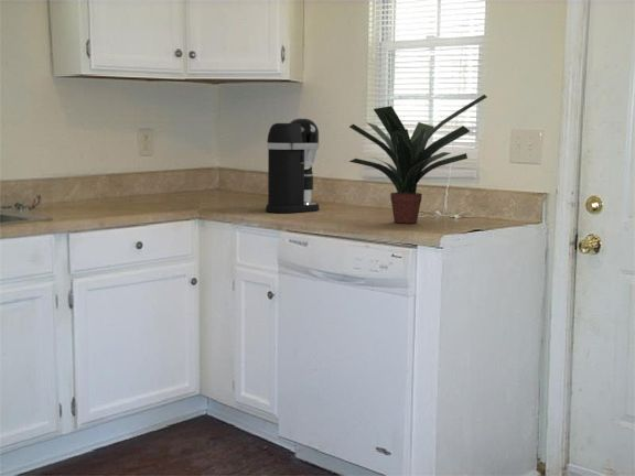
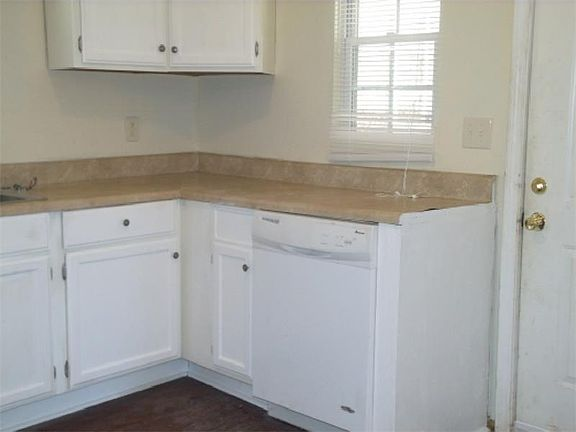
- coffee maker [265,118,321,214]
- potted plant [347,94,488,225]
